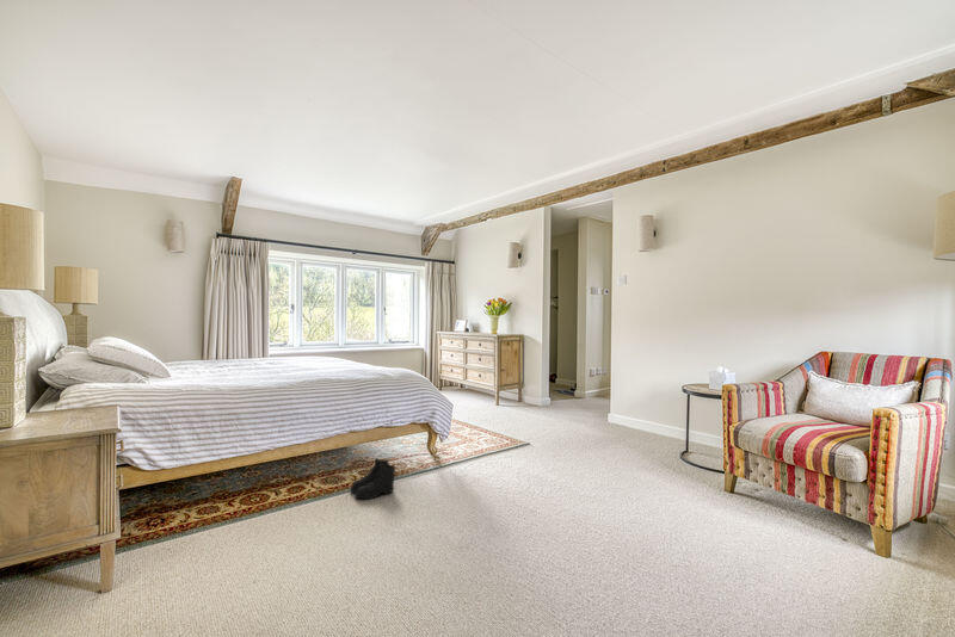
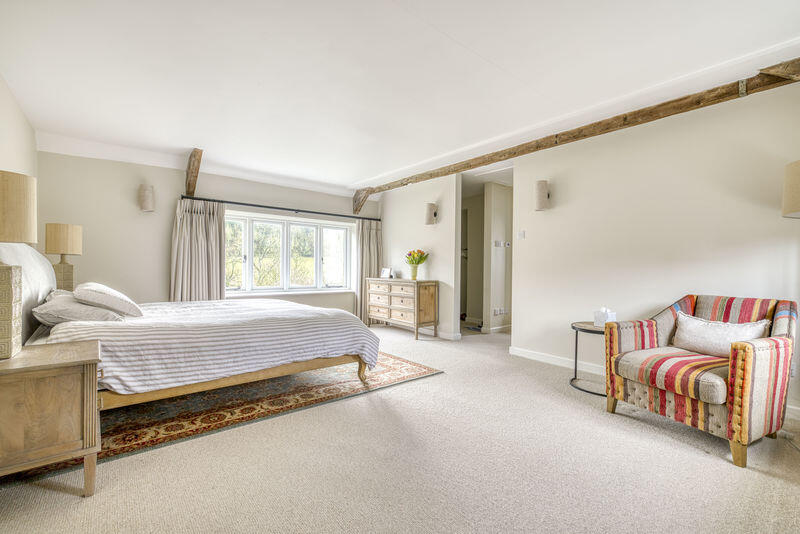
- boots [350,457,398,501]
